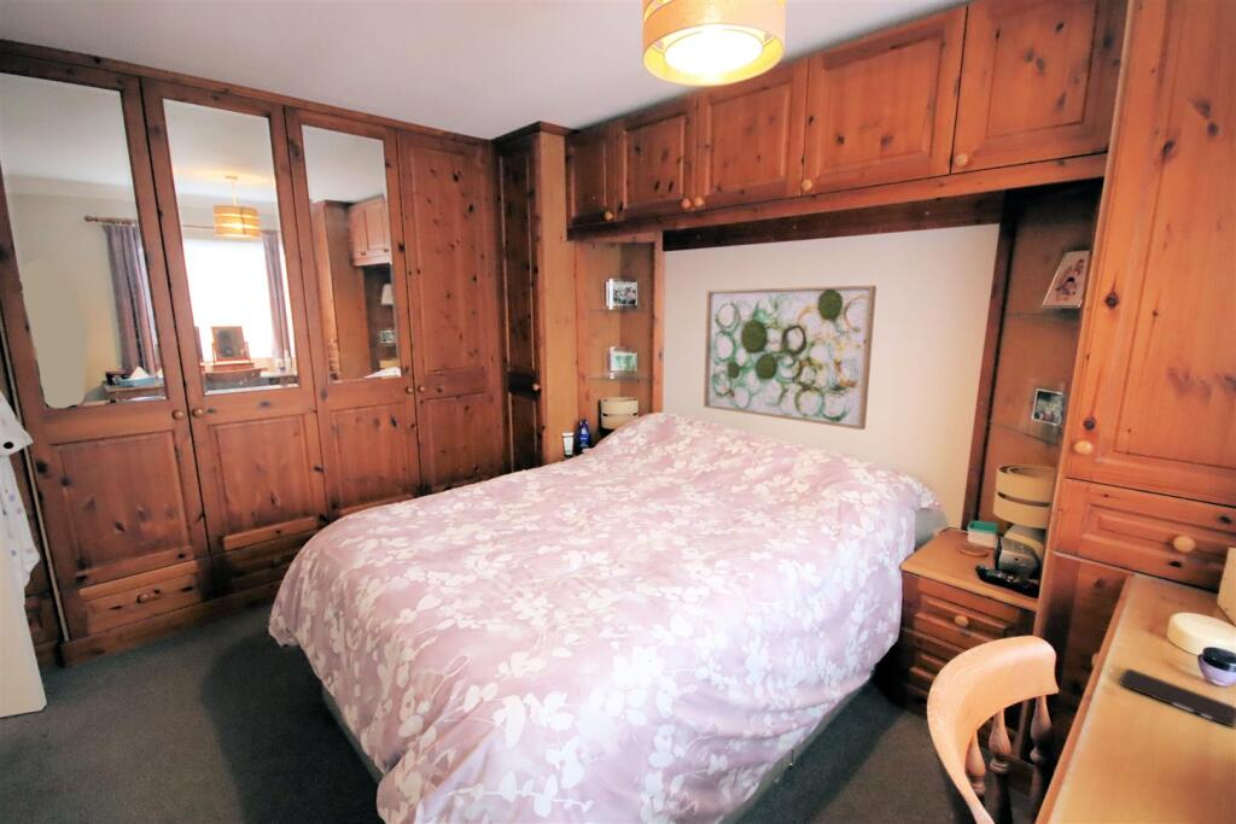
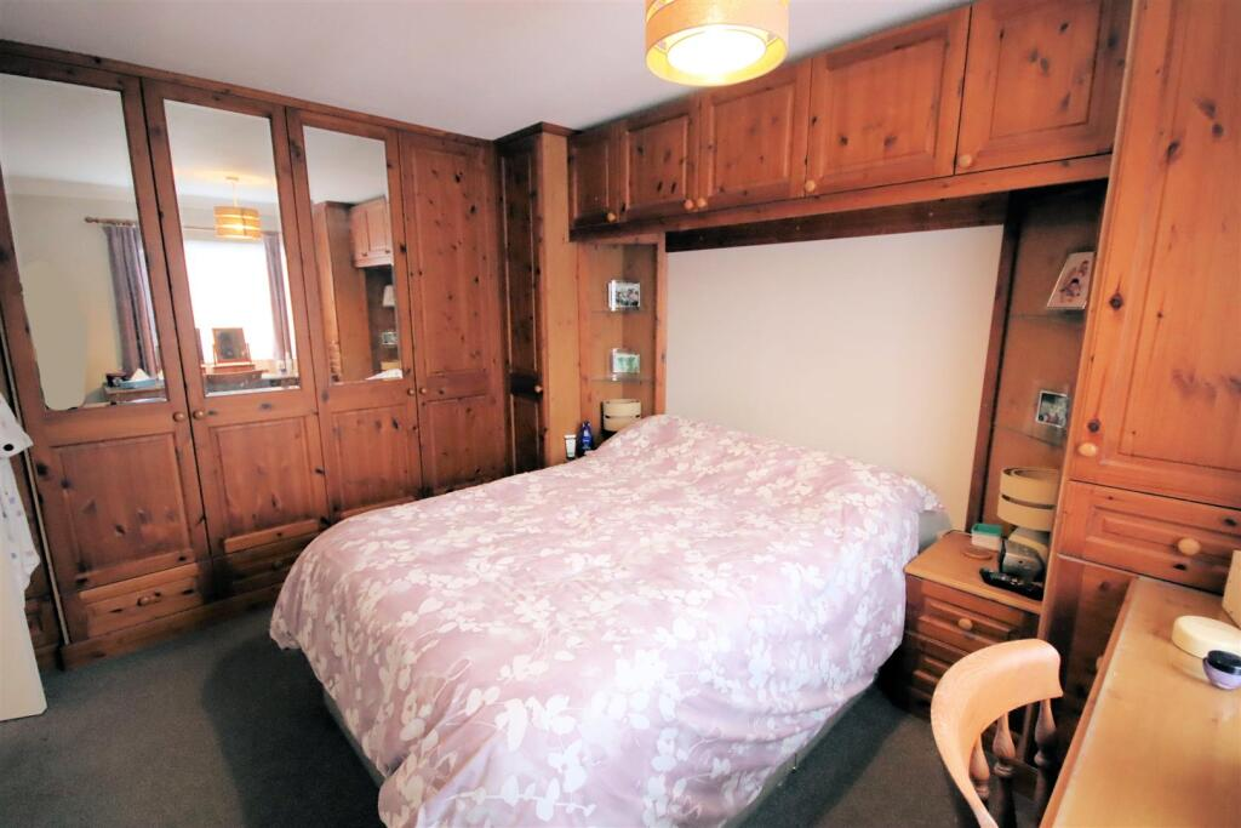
- wall art [702,285,878,431]
- smartphone [1118,667,1236,727]
